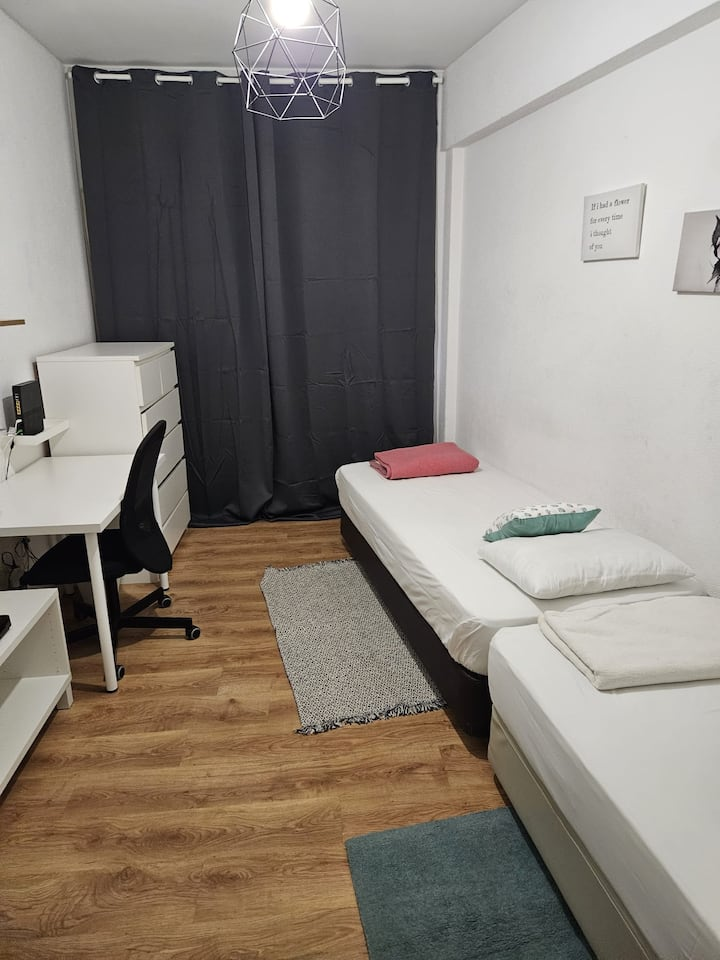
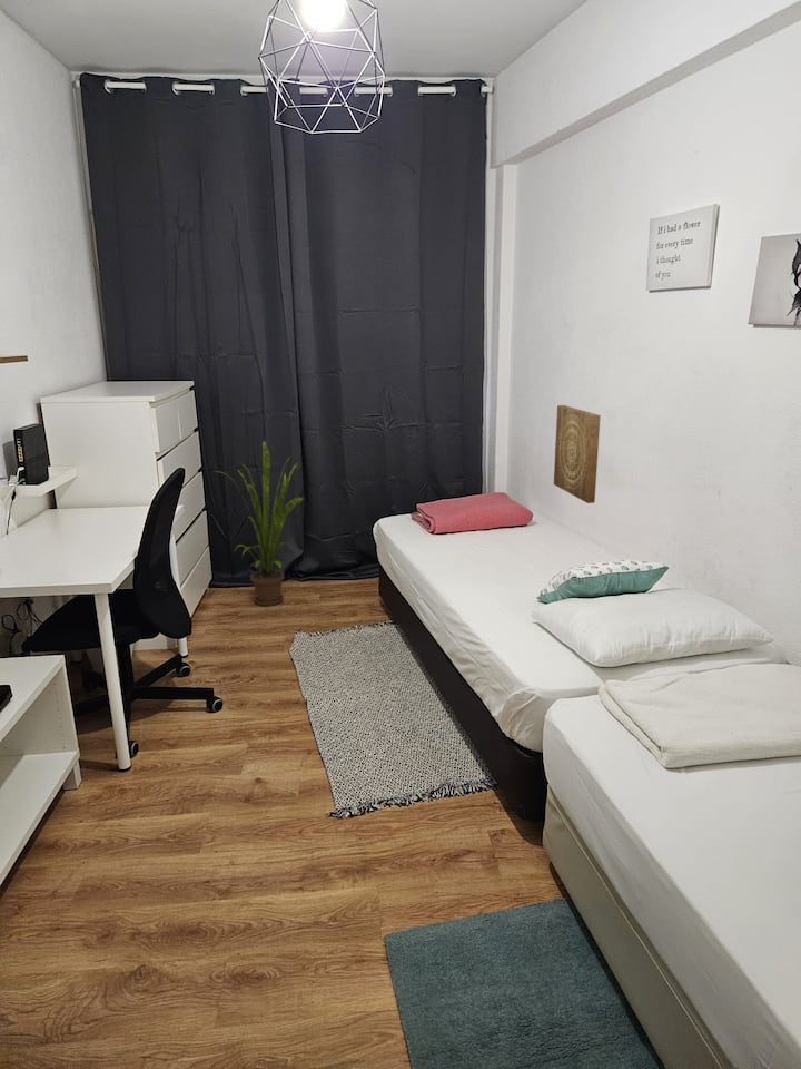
+ wall art [553,404,601,504]
+ house plant [215,440,306,607]
